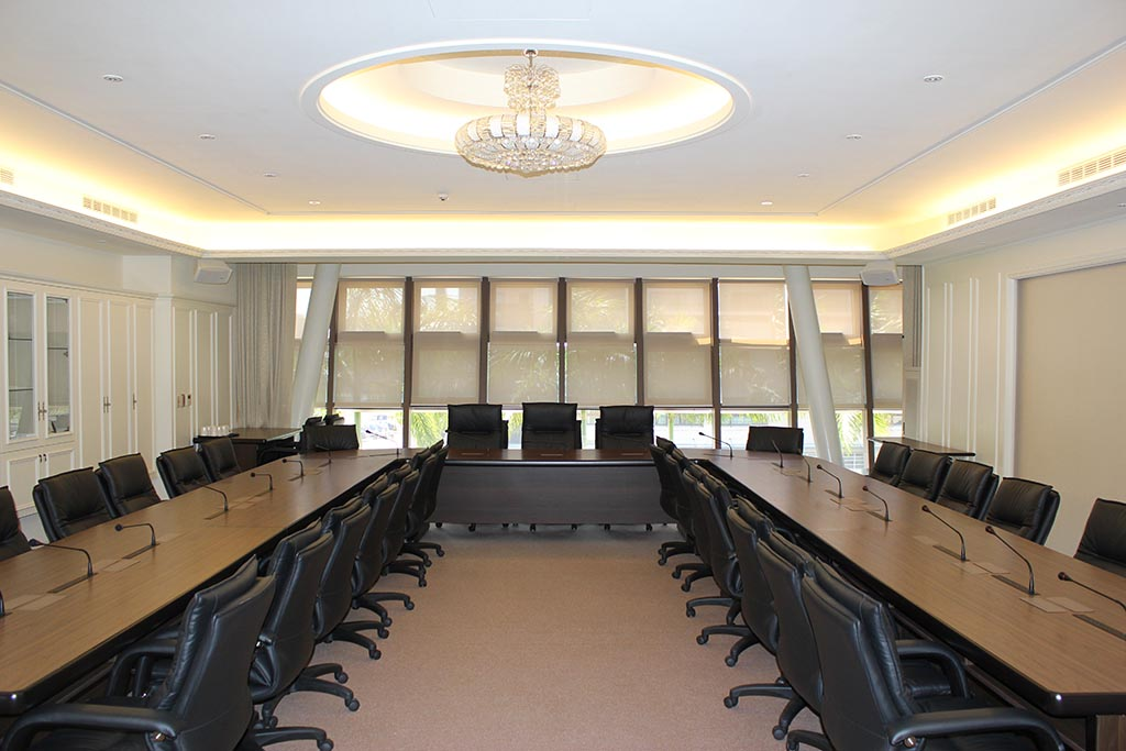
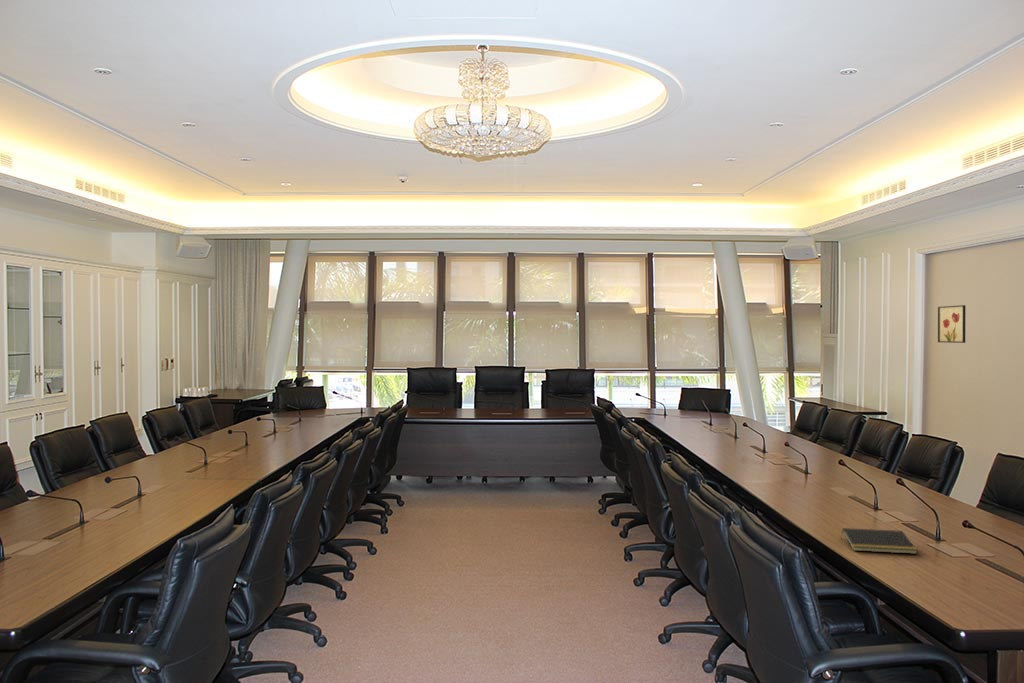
+ notepad [840,527,918,555]
+ wall art [937,304,966,344]
